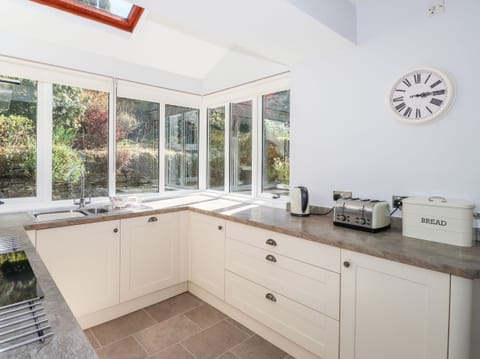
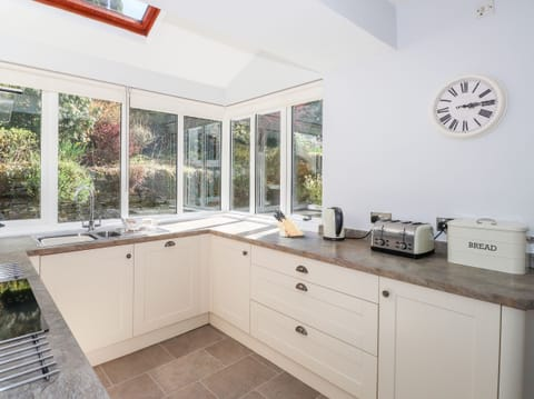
+ knife block [273,208,304,238]
